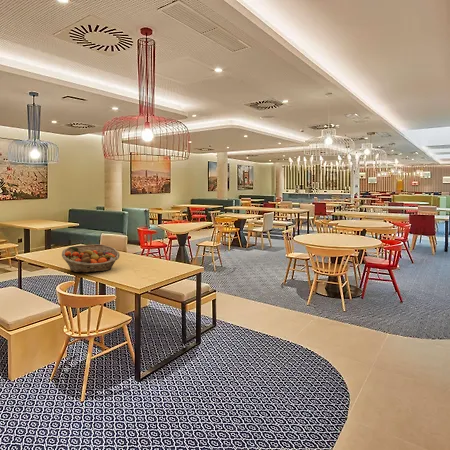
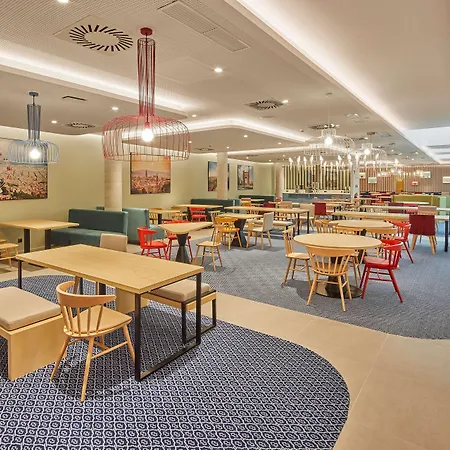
- fruit basket [61,243,121,274]
